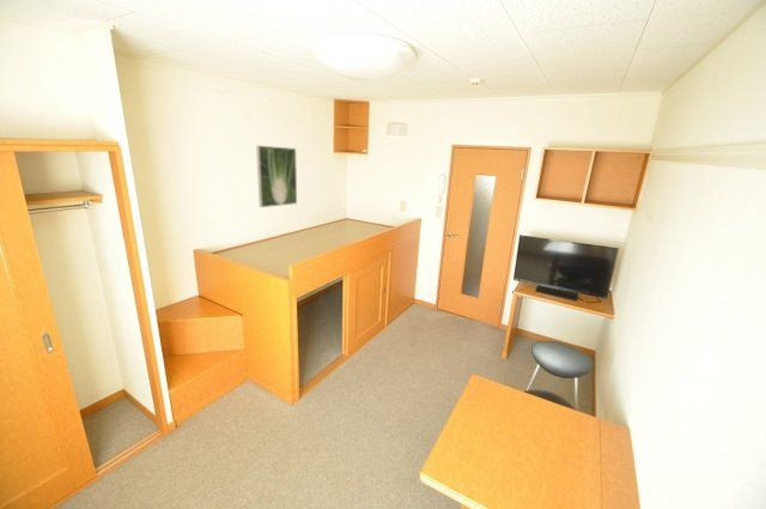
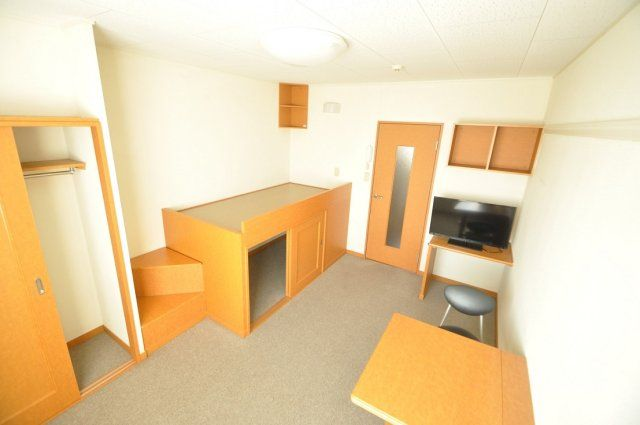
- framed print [255,144,298,208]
